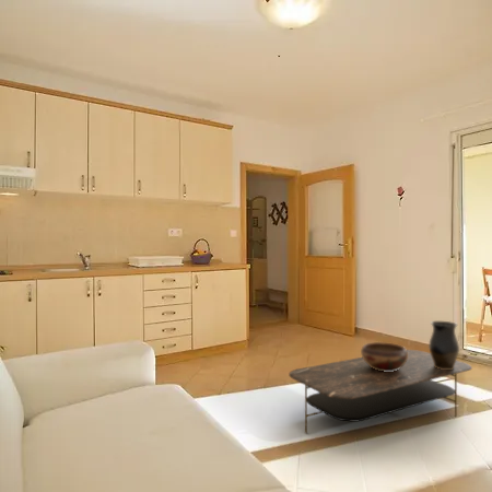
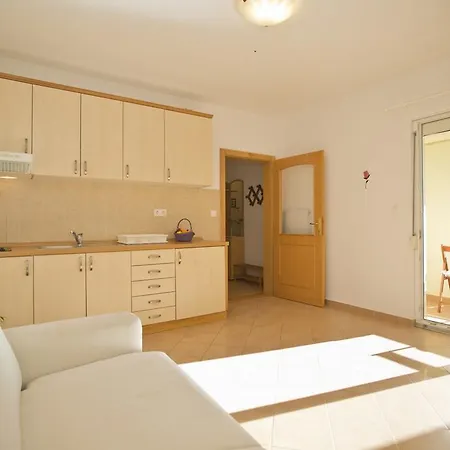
- vase [427,320,460,370]
- decorative bowl [360,341,408,372]
- coffee table [288,349,473,434]
